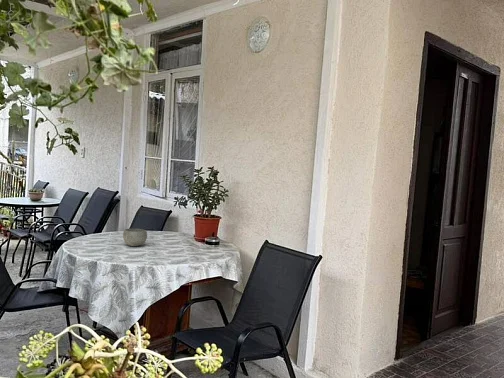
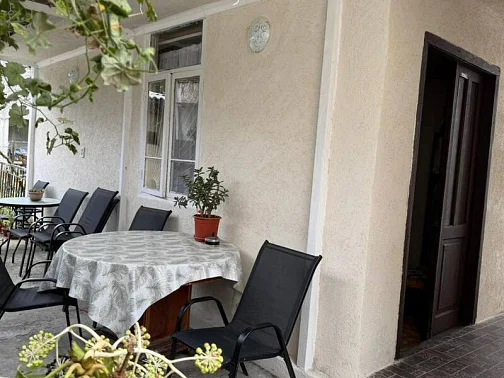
- bowl [122,228,148,247]
